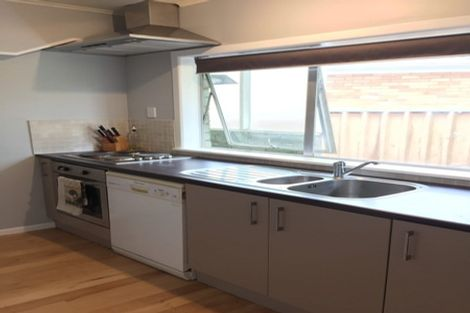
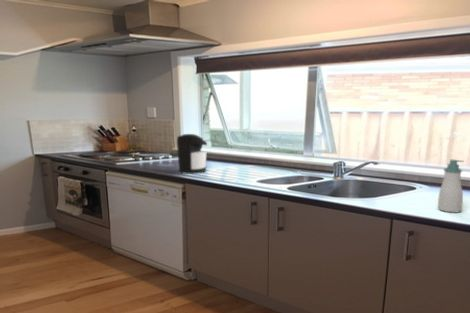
+ soap bottle [437,159,464,214]
+ coffee maker [176,133,208,175]
